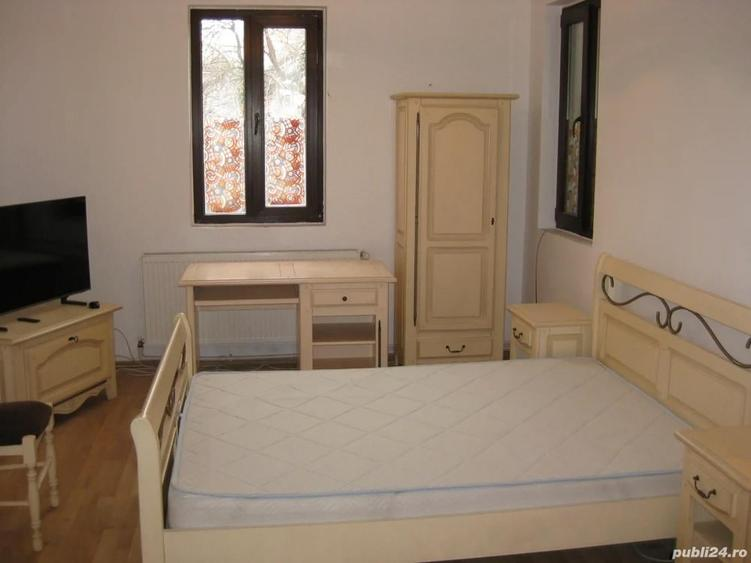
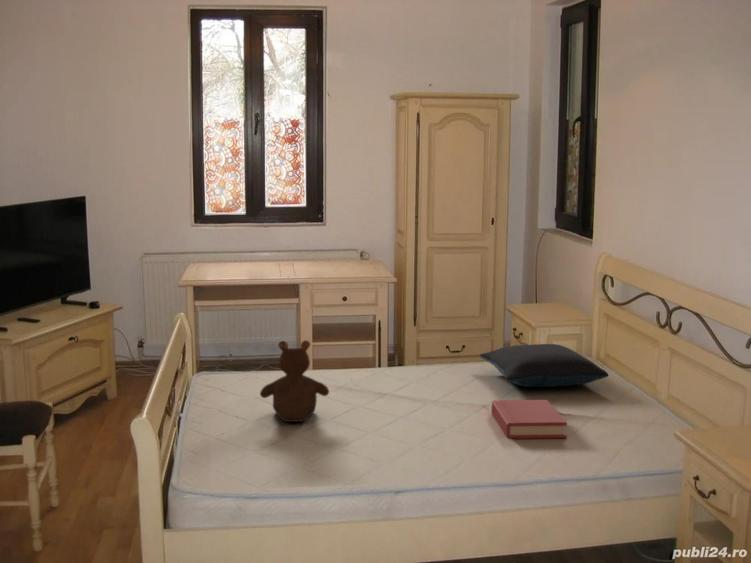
+ hardback book [491,399,568,440]
+ teddy bear [259,339,330,423]
+ pillow [479,343,610,388]
